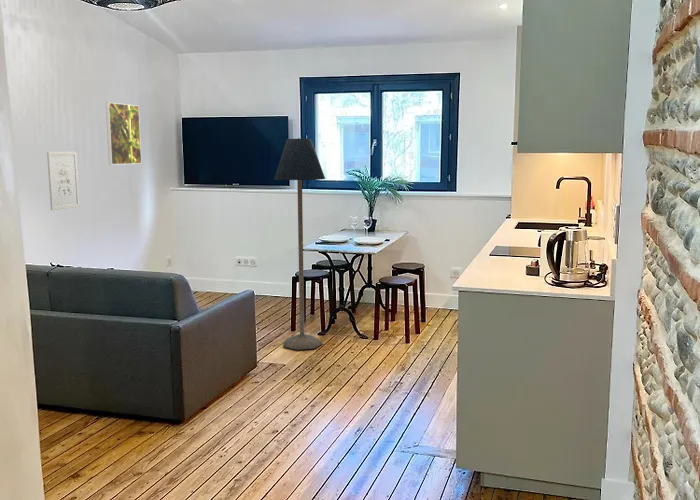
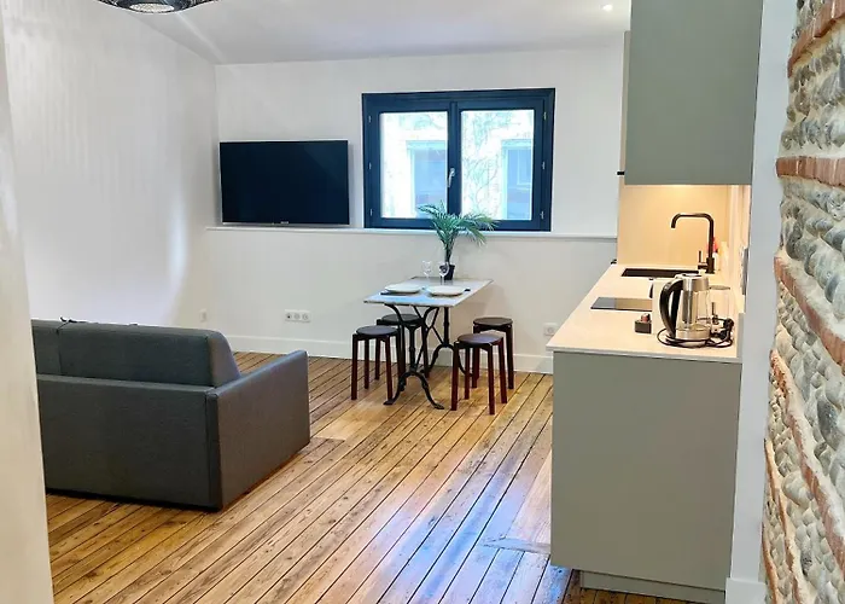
- floor lamp [273,137,326,351]
- wall art [46,151,81,211]
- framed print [105,101,143,165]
